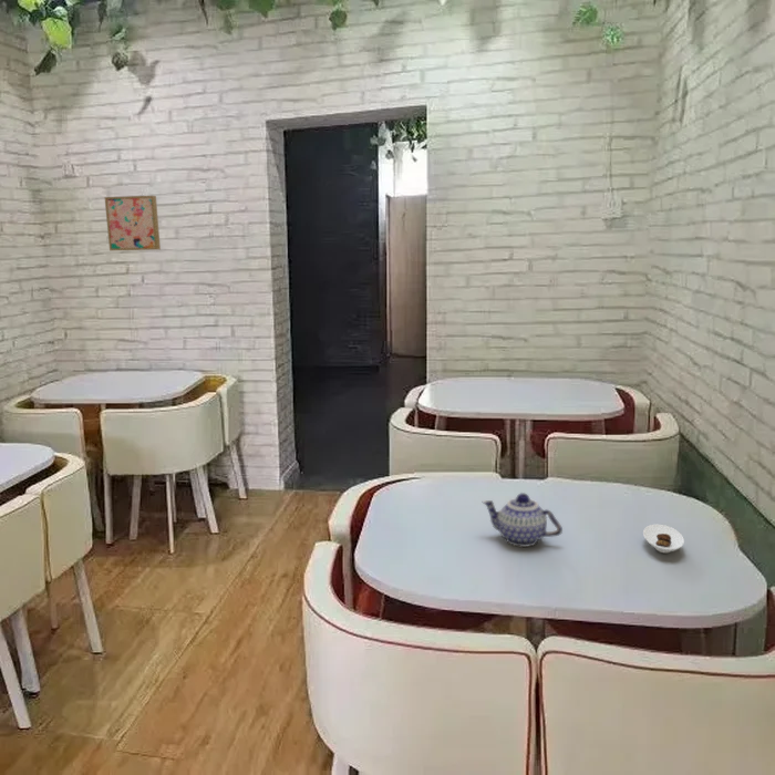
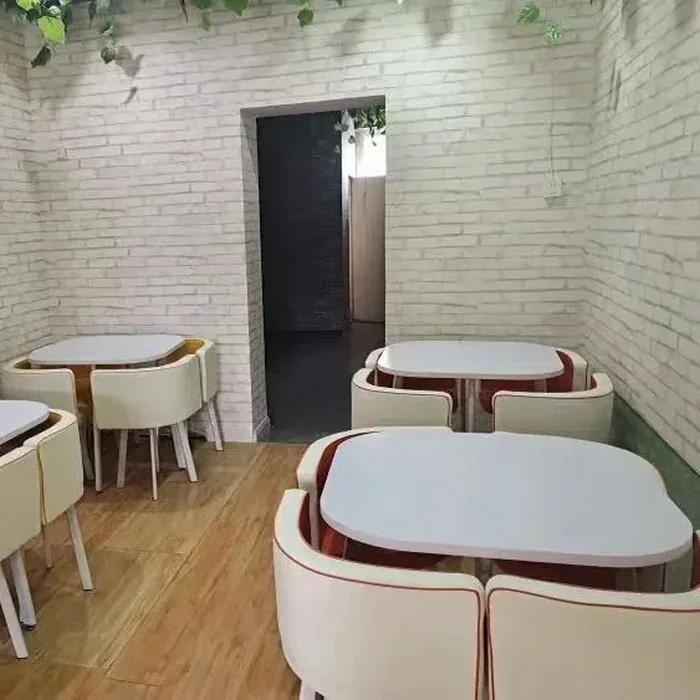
- saucer [642,524,685,554]
- wall art [104,195,162,251]
- teapot [482,492,564,548]
